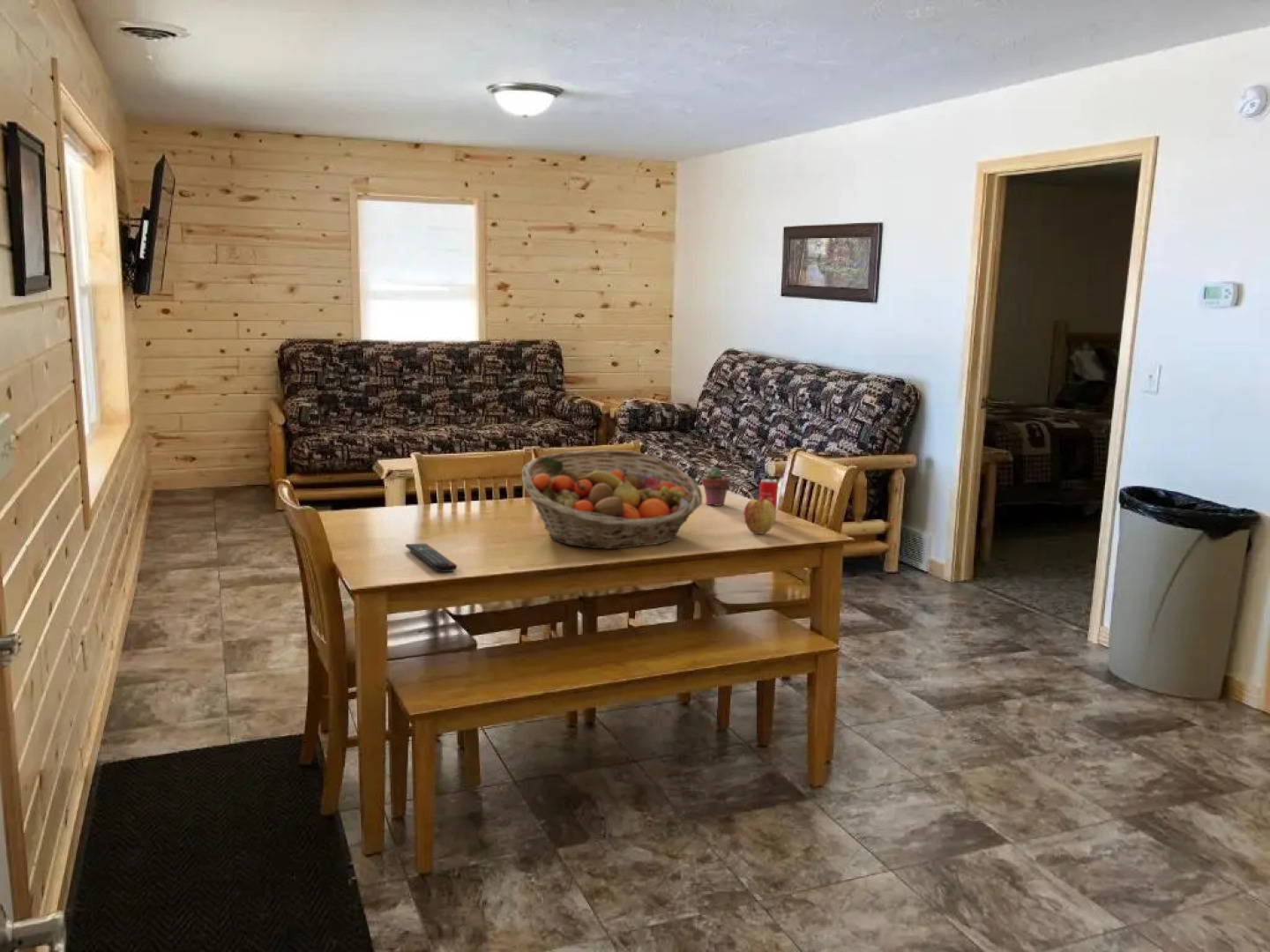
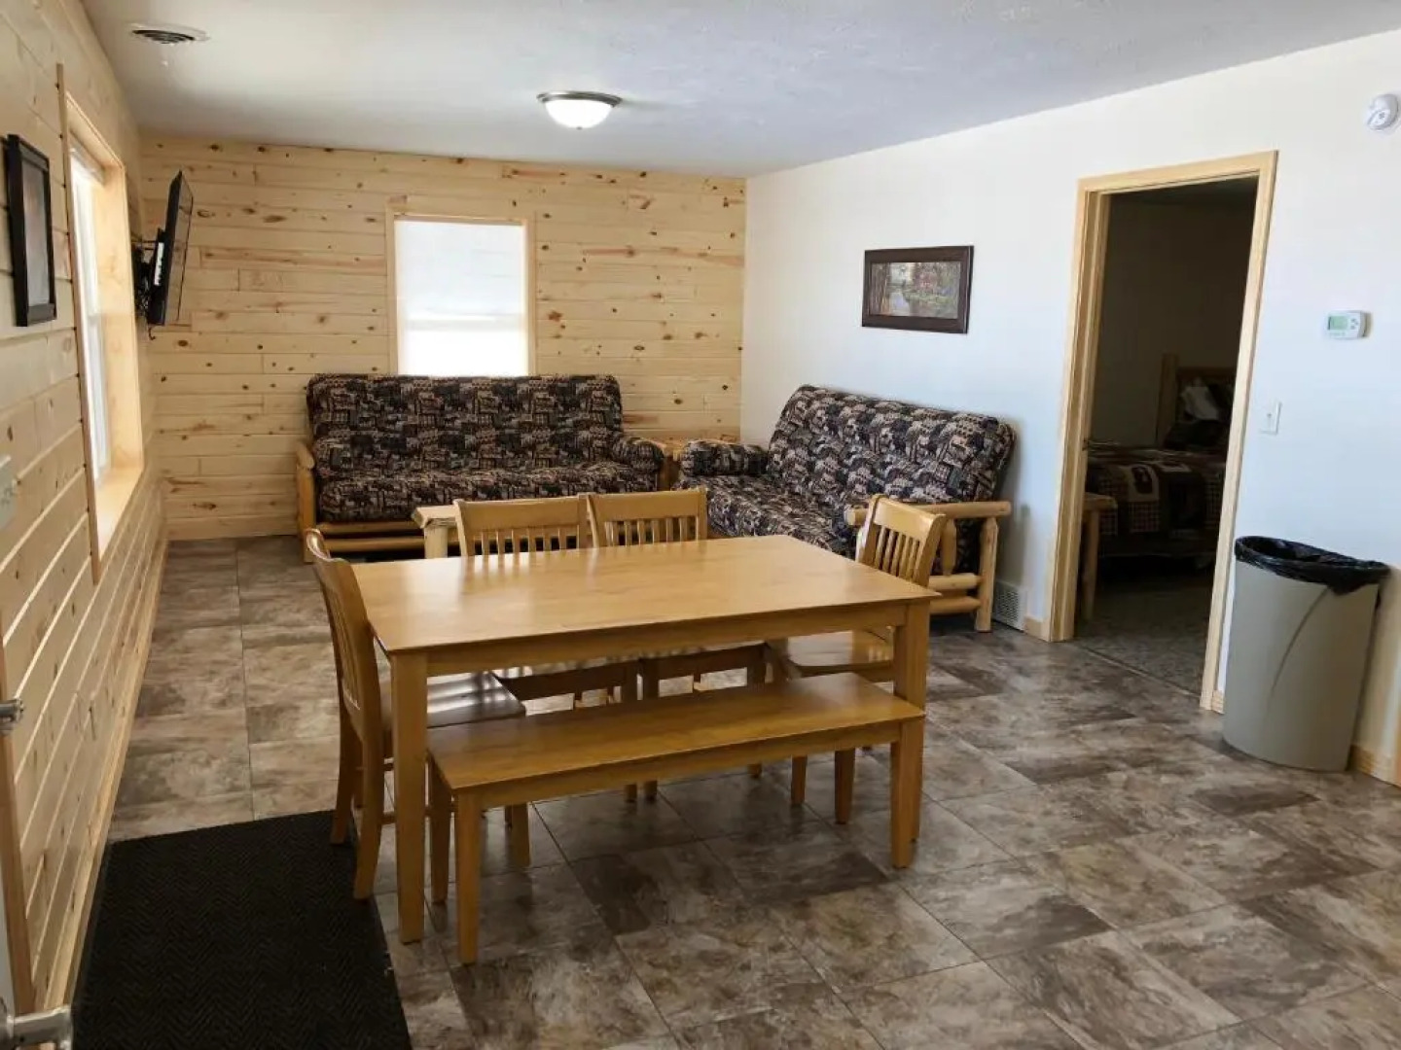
- fruit basket [521,449,703,550]
- apple [743,498,777,535]
- potted succulent [701,465,731,507]
- beverage can [758,478,779,514]
- remote control [405,543,458,573]
